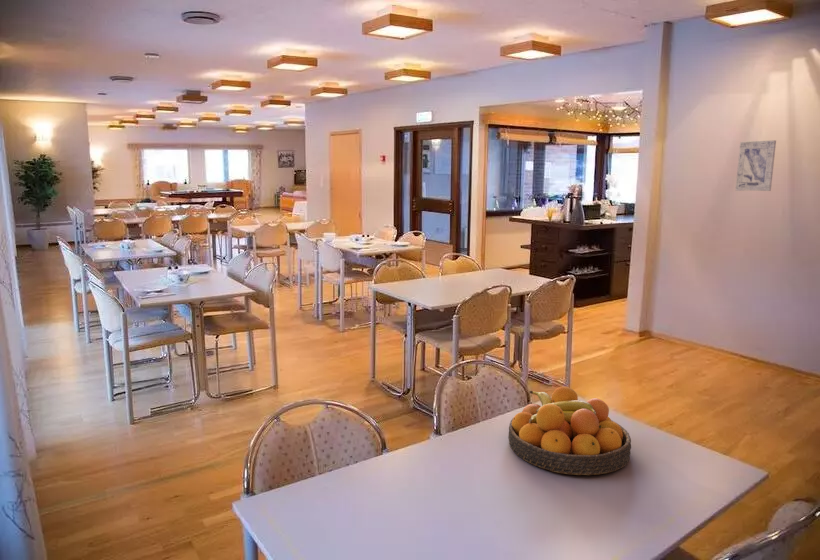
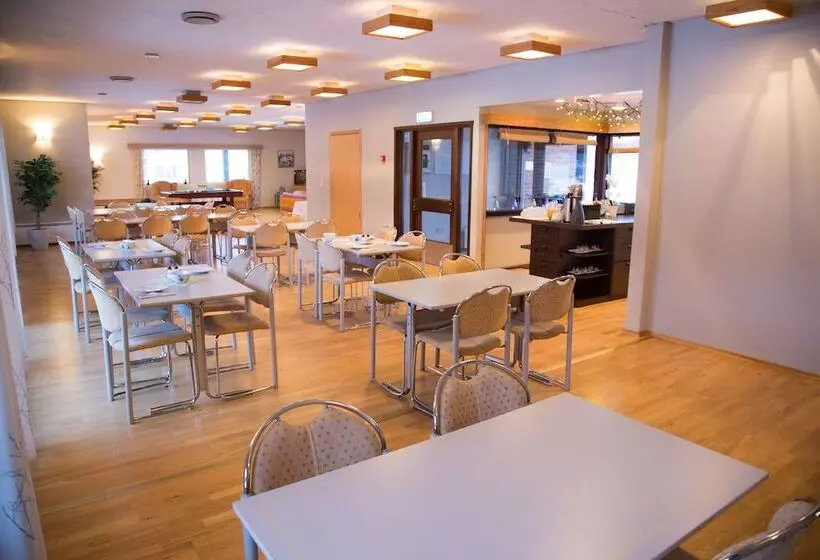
- wall art [735,139,777,192]
- fruit bowl [507,385,632,476]
